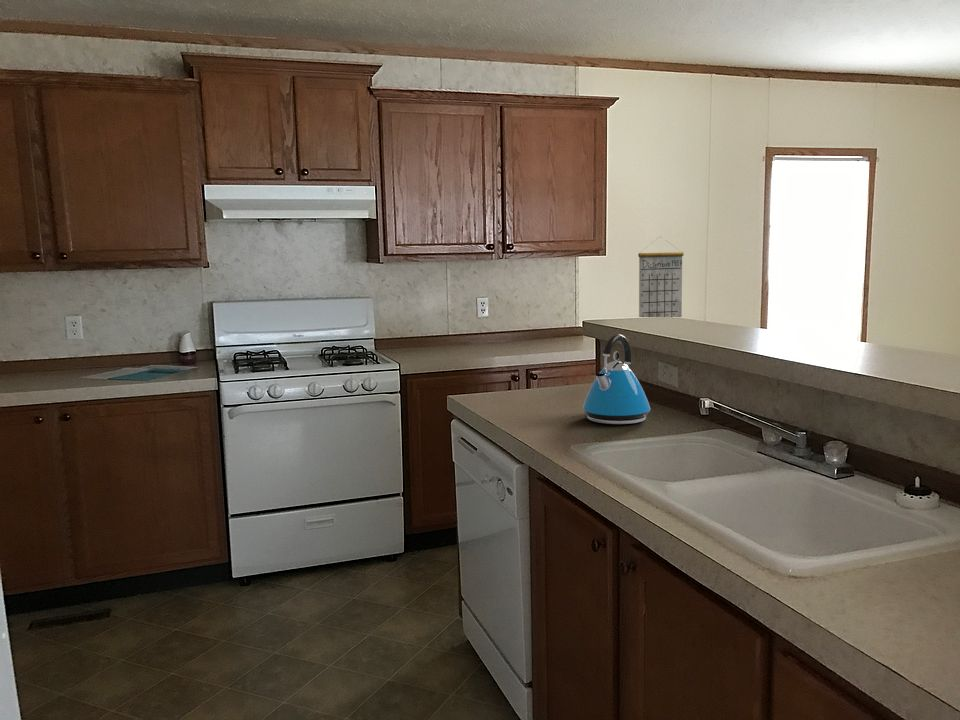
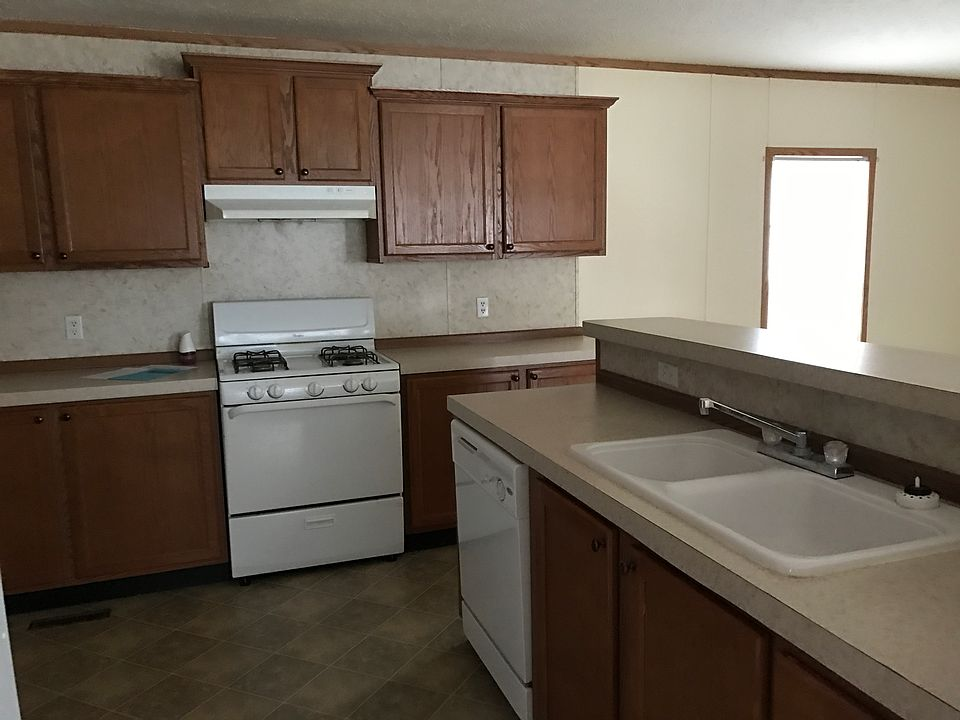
- kettle [582,333,652,425]
- calendar [637,235,685,318]
